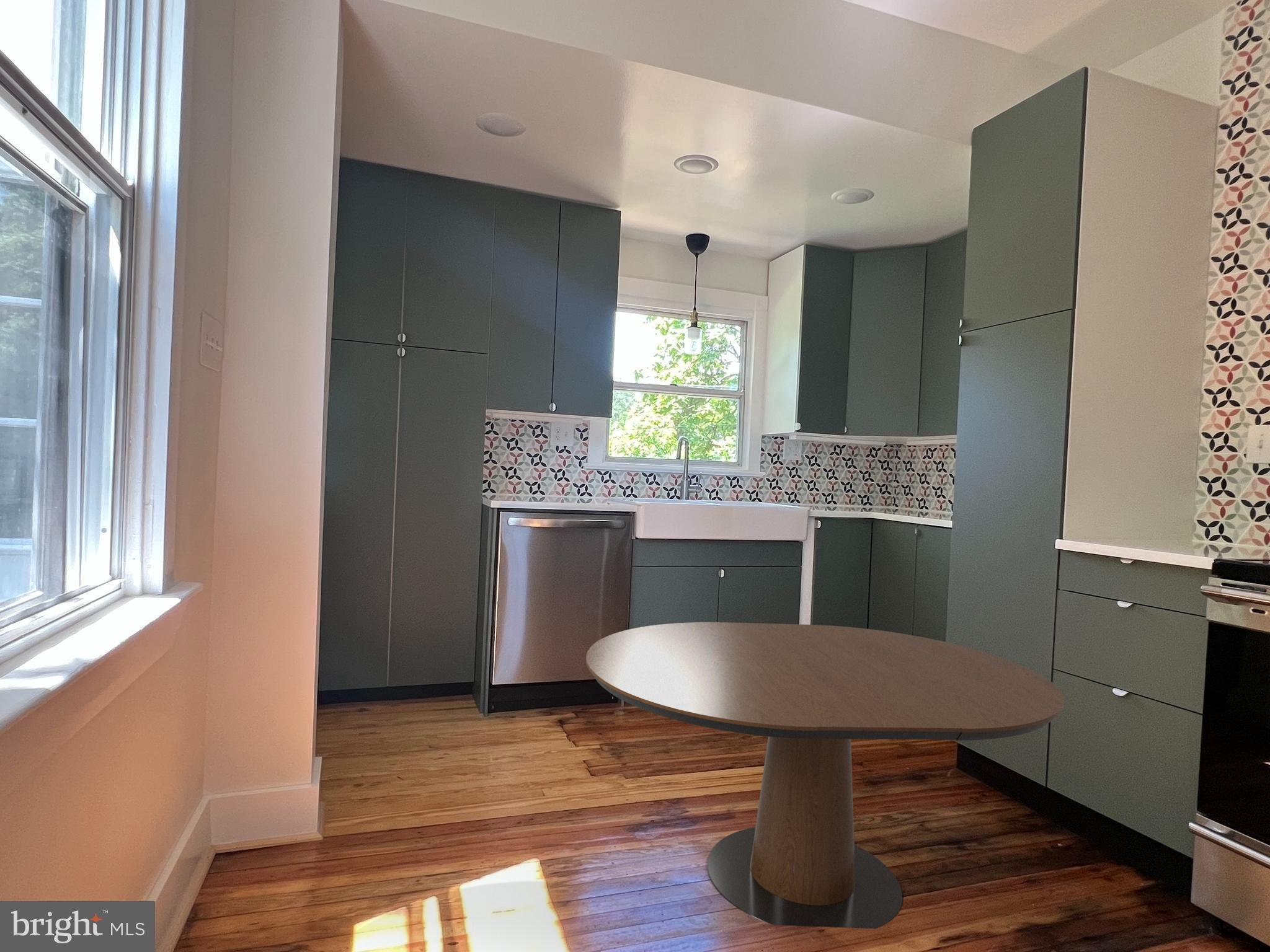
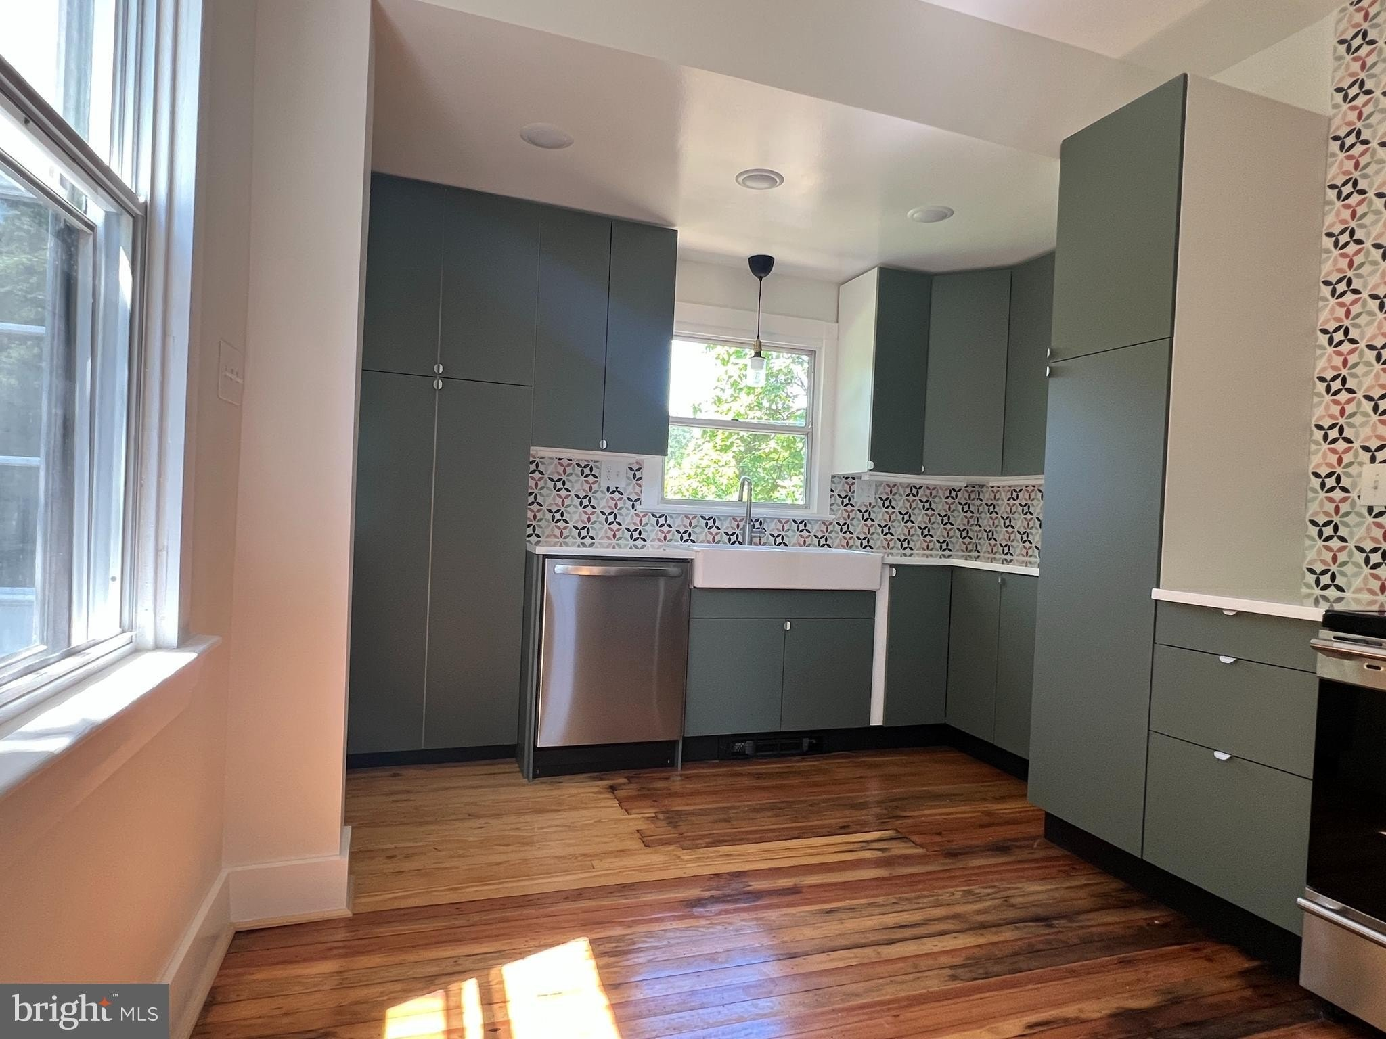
- dining table [585,622,1065,929]
